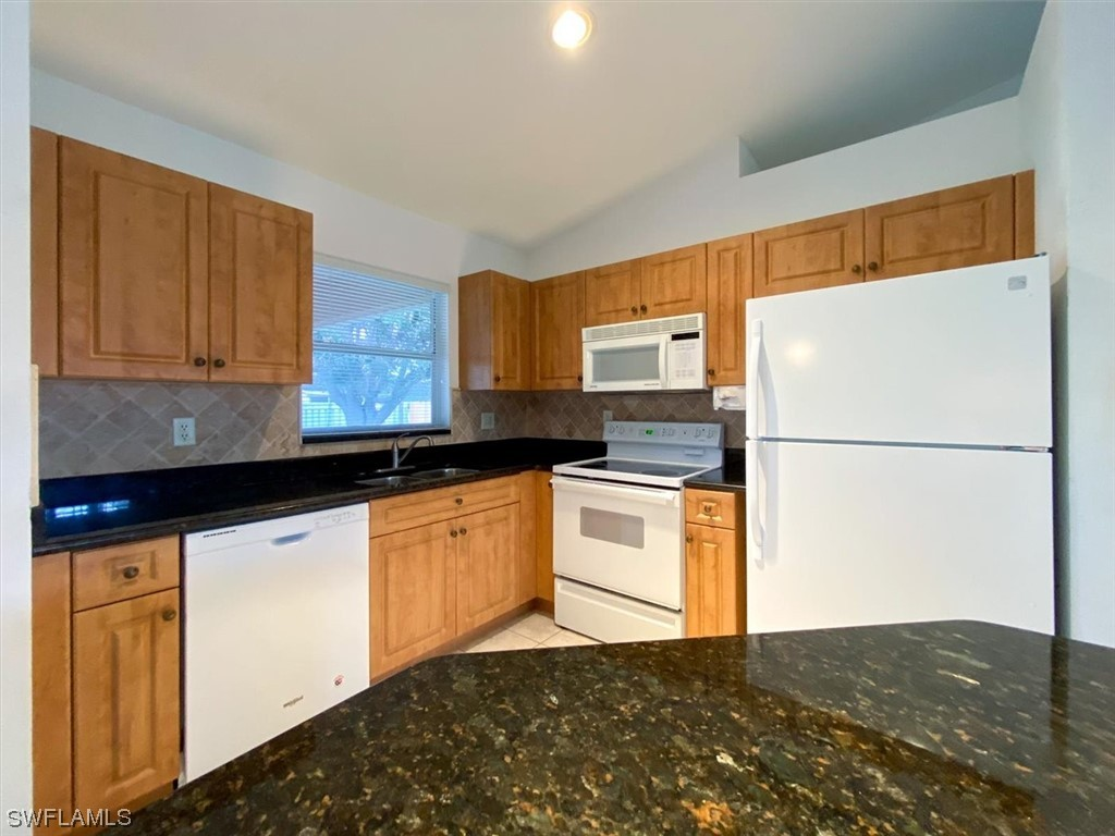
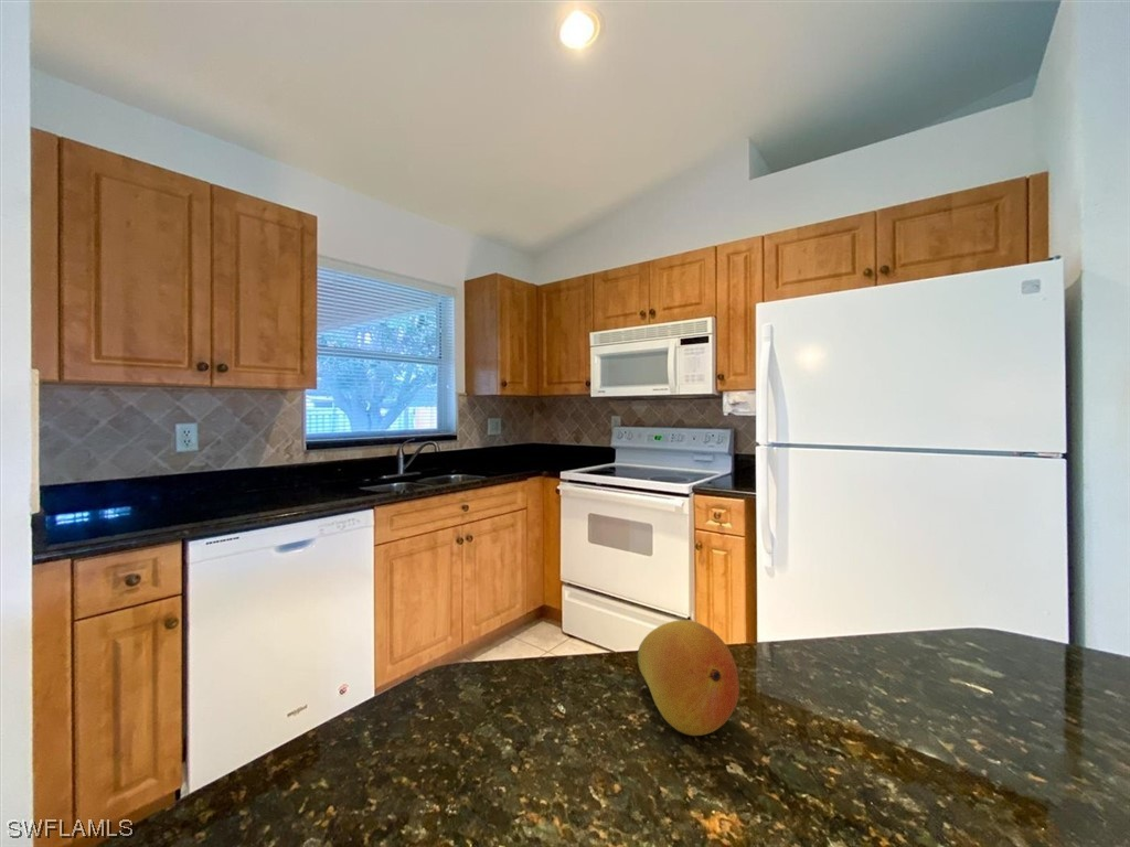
+ fruit [637,619,740,737]
